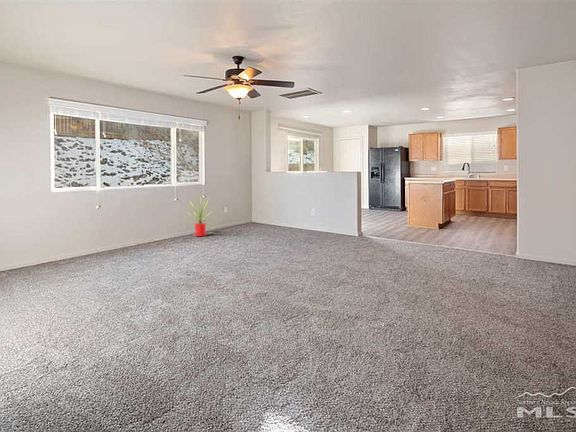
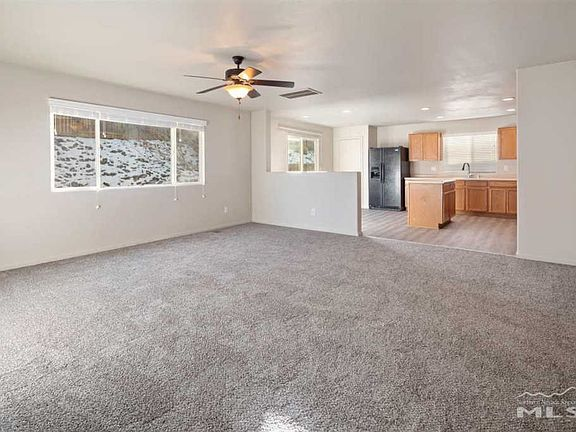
- house plant [187,198,212,237]
